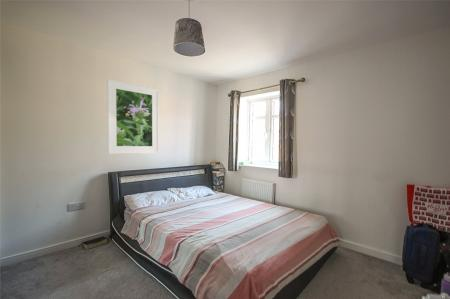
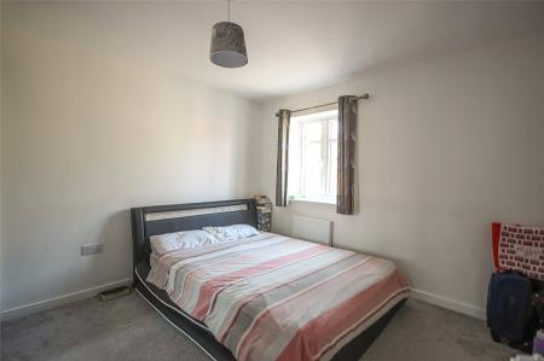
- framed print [106,78,160,155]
